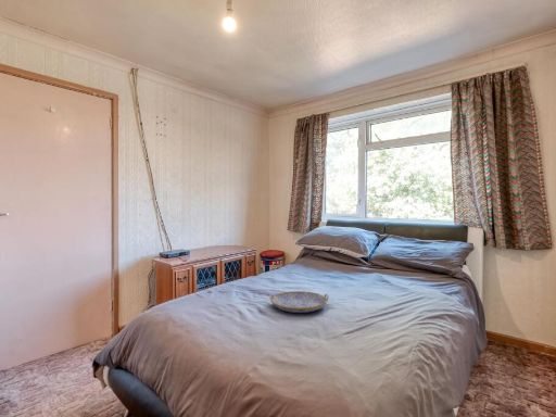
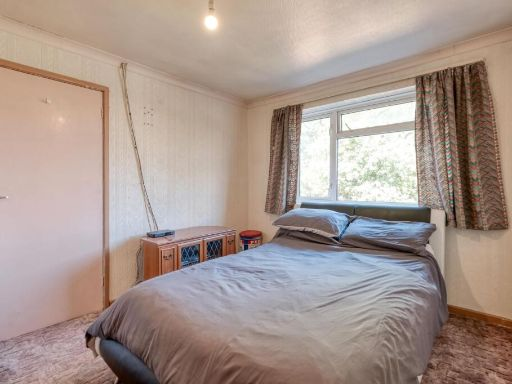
- serving tray [268,290,330,314]
